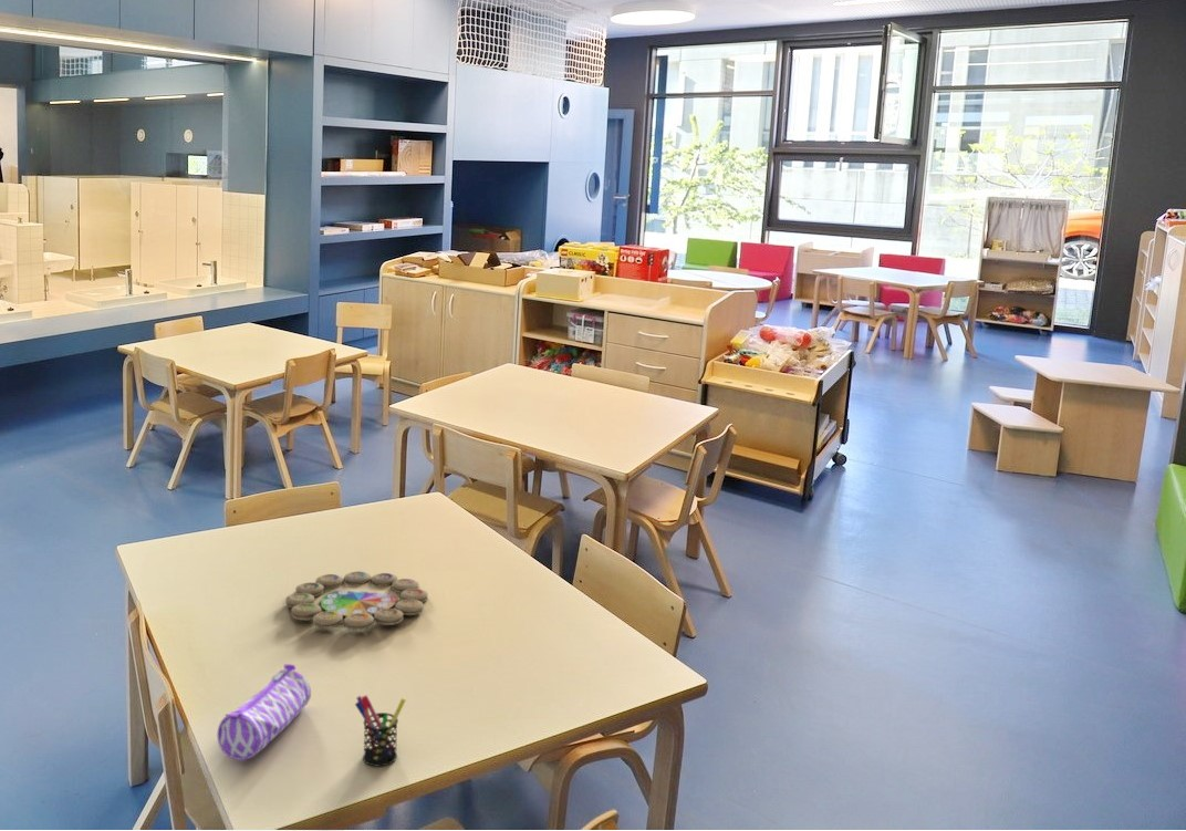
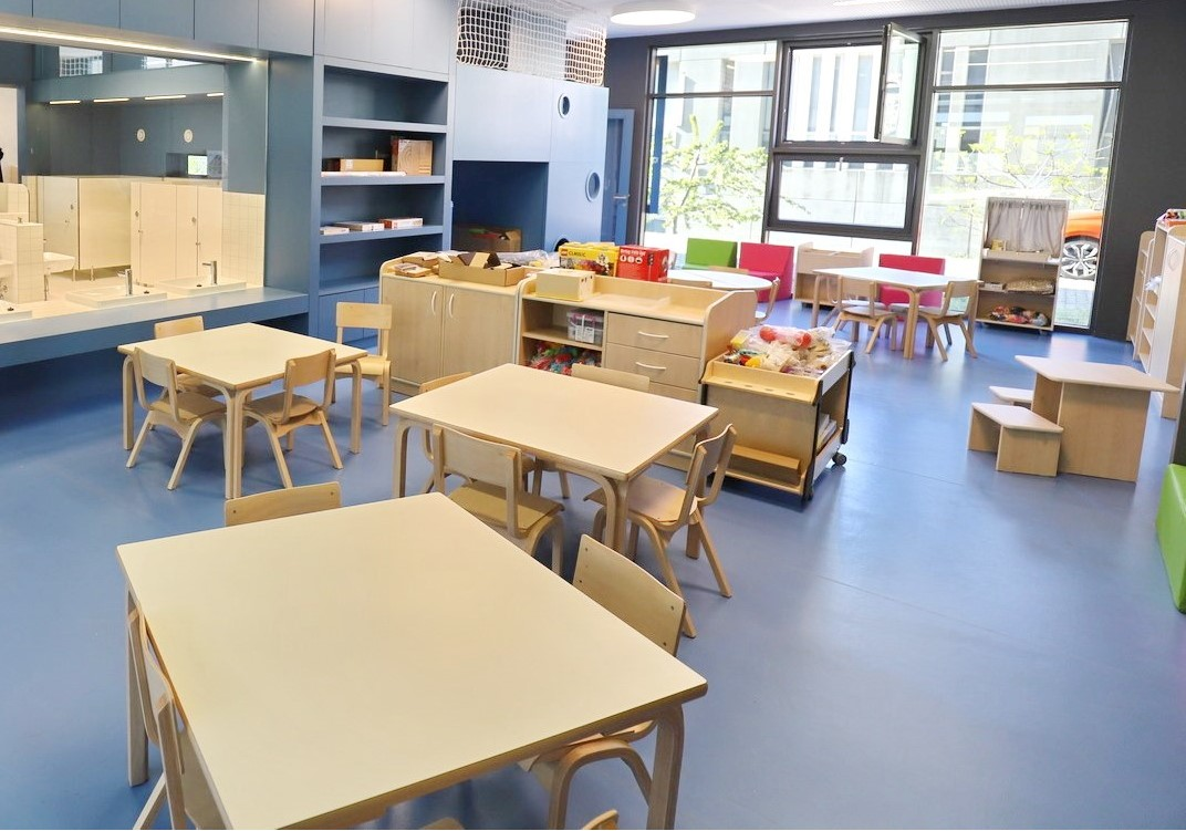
- memory game [284,570,429,632]
- pen holder [354,694,407,767]
- pencil case [216,663,312,761]
